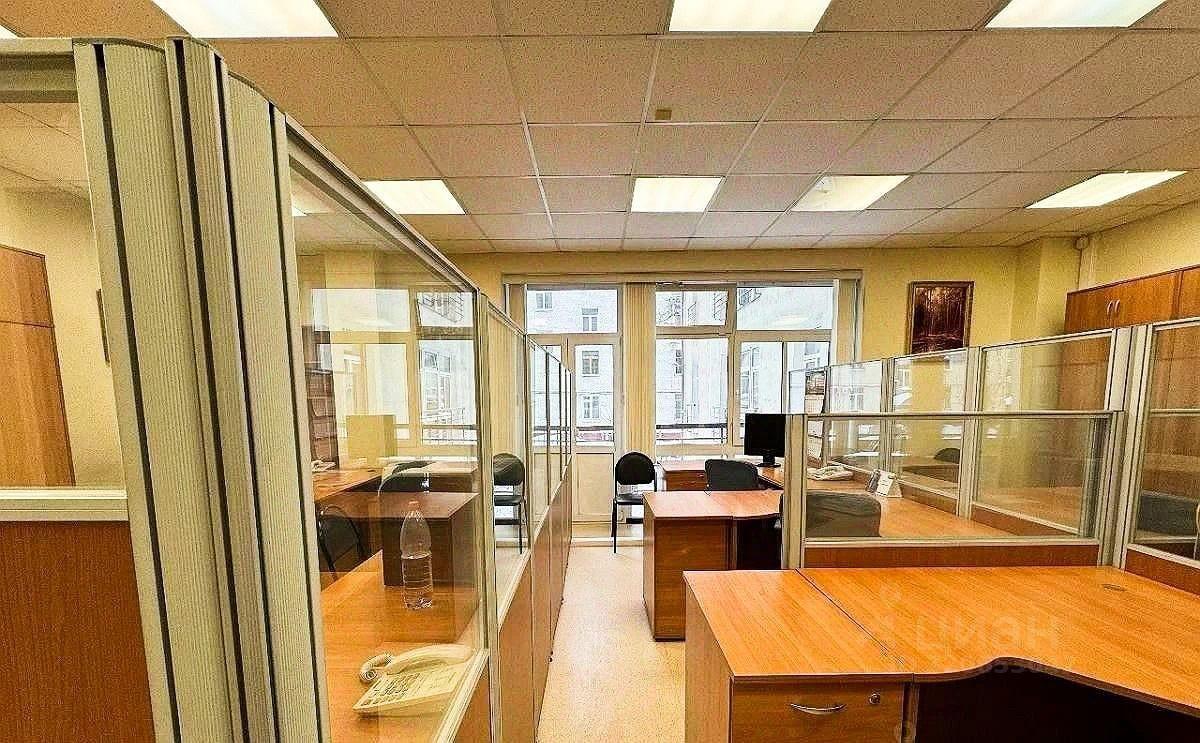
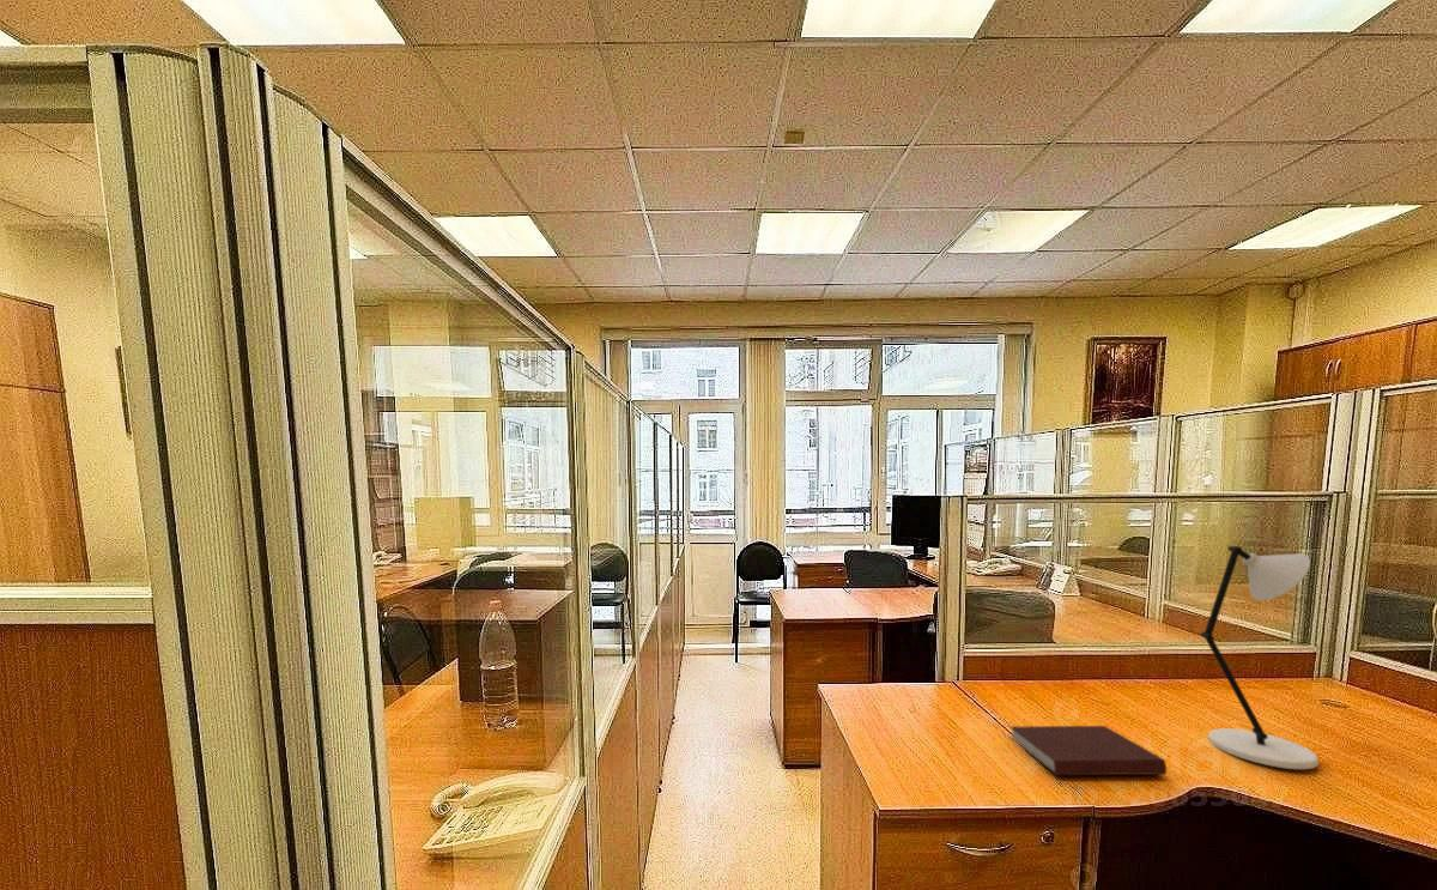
+ desk lamp [1199,545,1320,770]
+ notebook [1009,725,1168,776]
